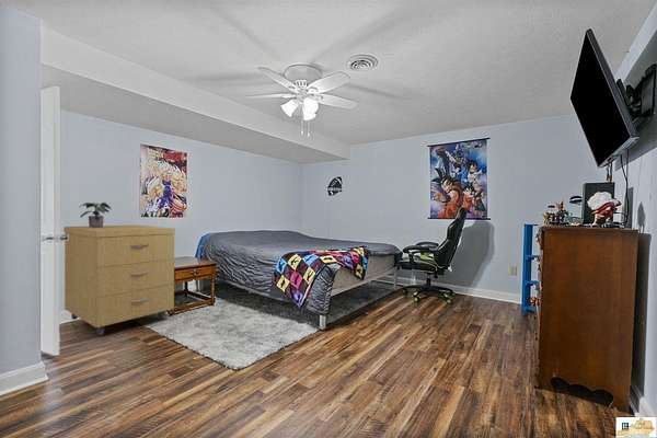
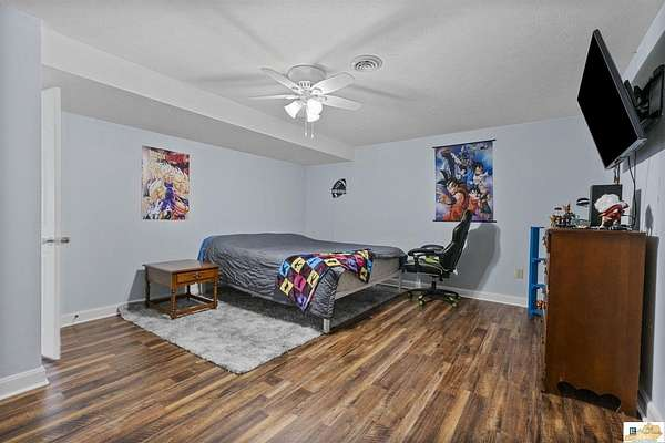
- storage cabinet [62,224,176,337]
- potted plant [78,201,113,228]
